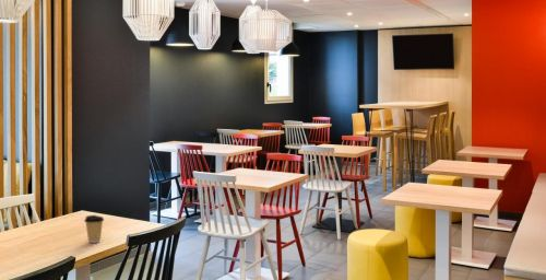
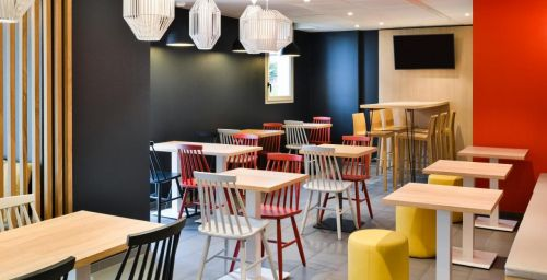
- coffee cup [83,214,105,244]
